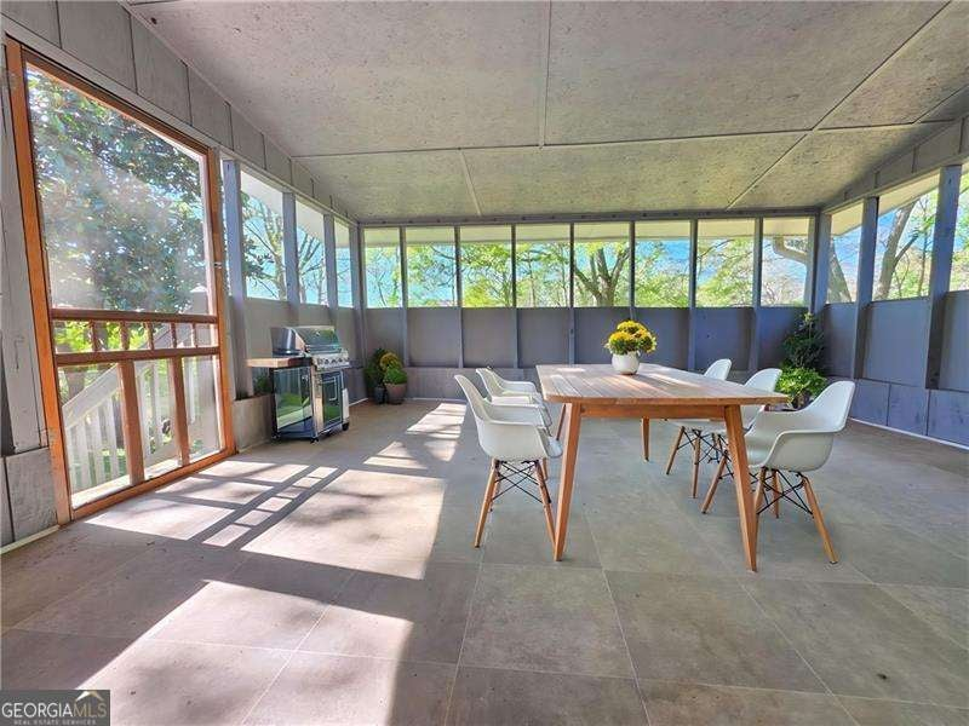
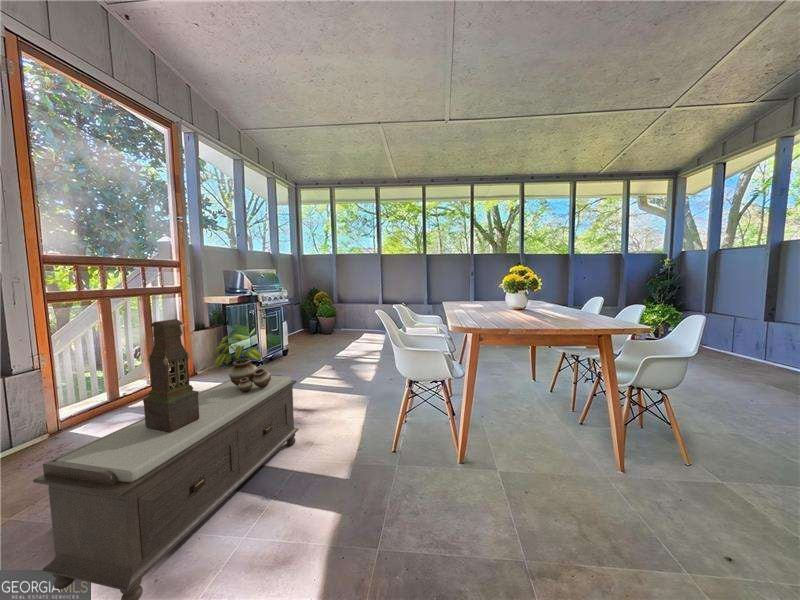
+ clock tower [142,318,200,433]
+ bench [32,373,300,600]
+ potted plant [211,333,271,393]
